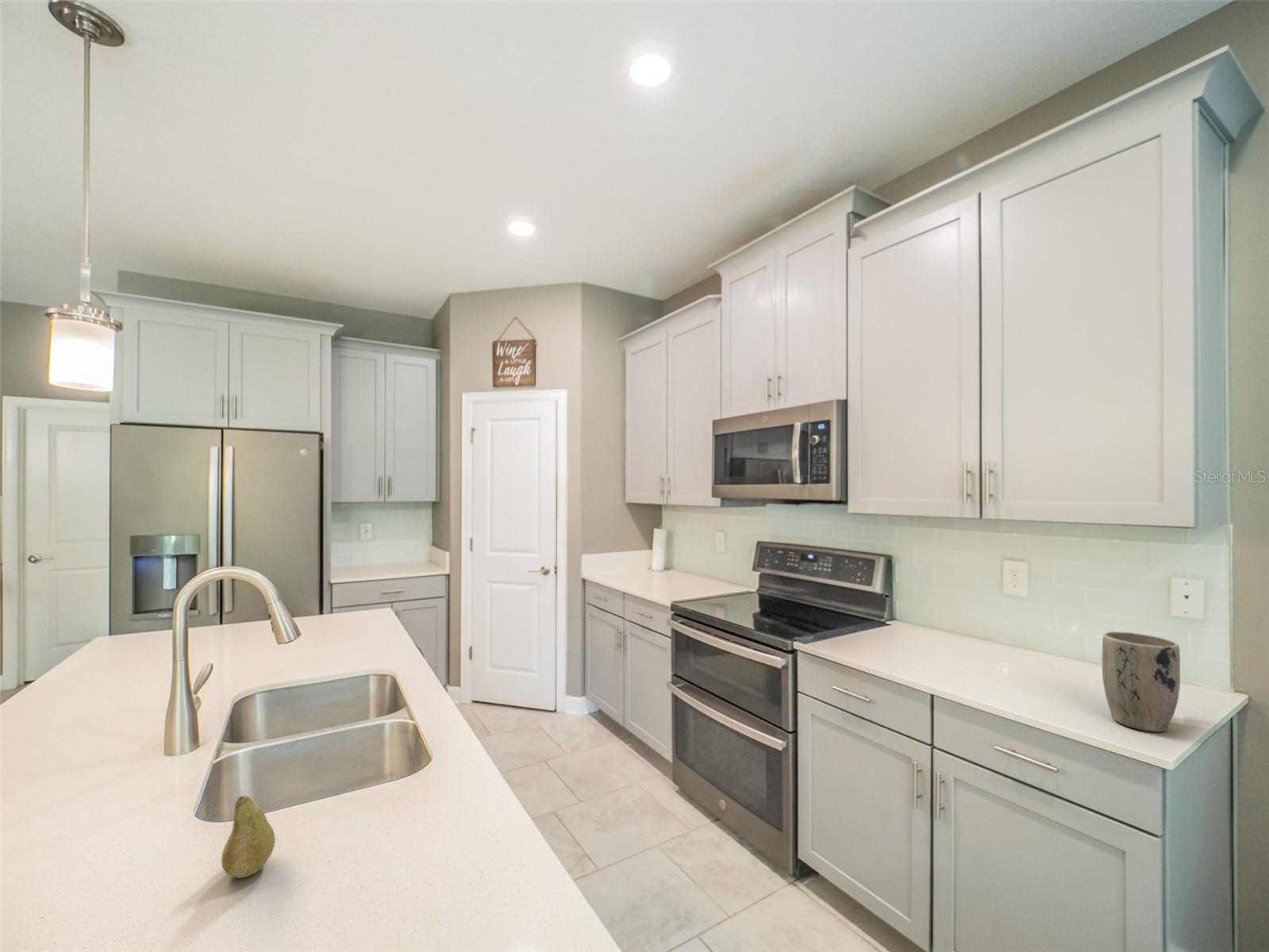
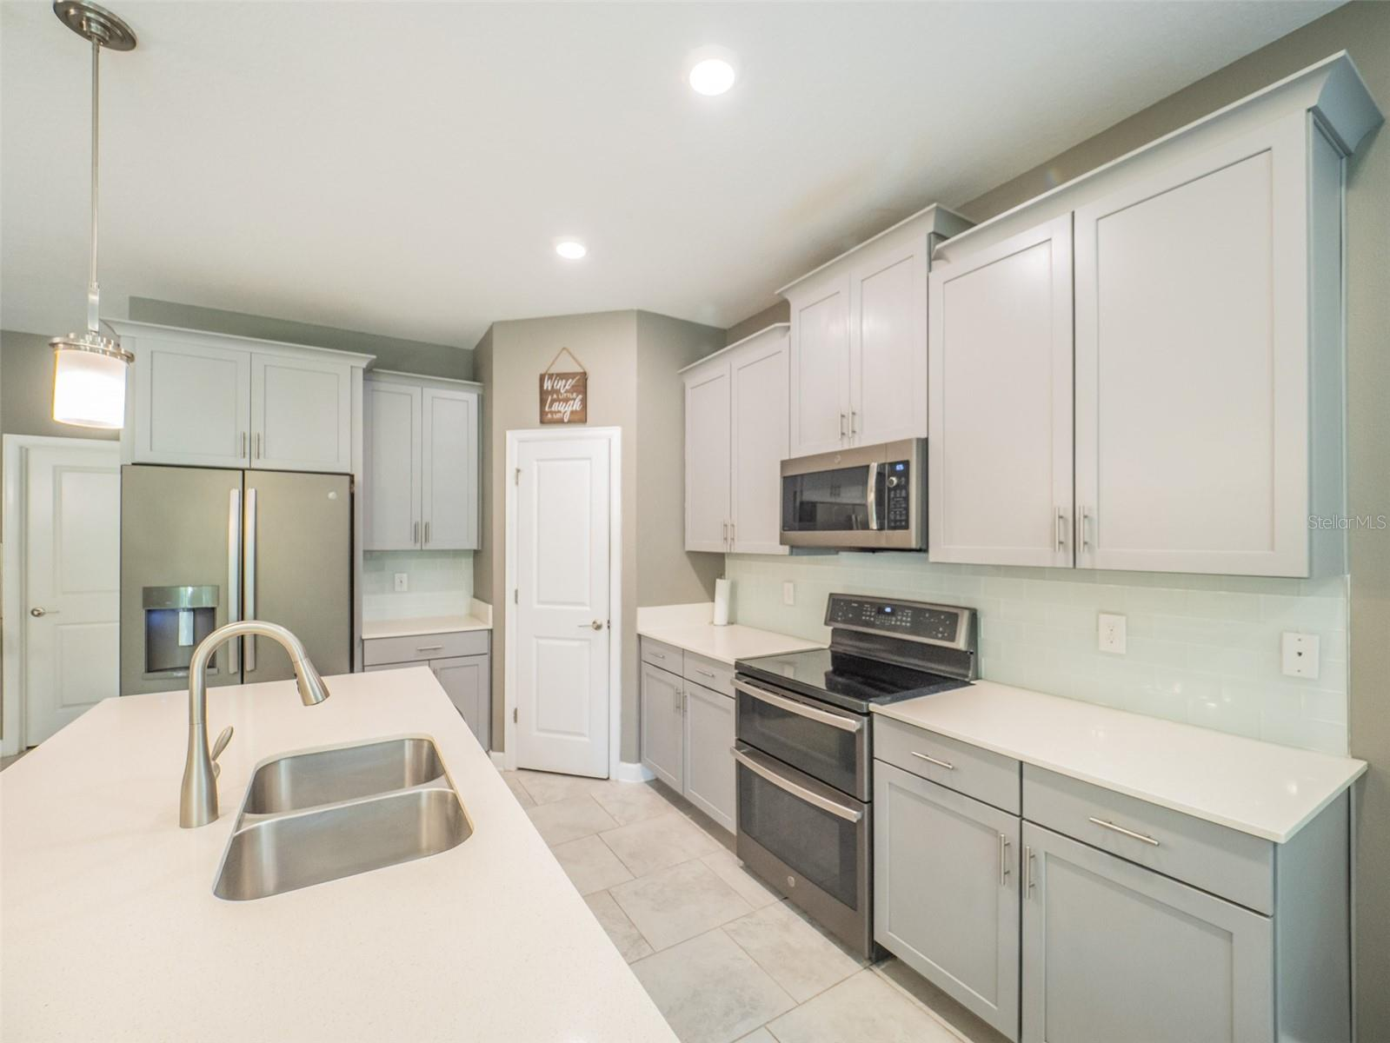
- fruit [221,795,276,879]
- plant pot [1102,631,1181,733]
